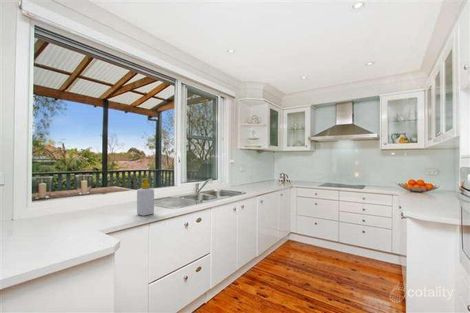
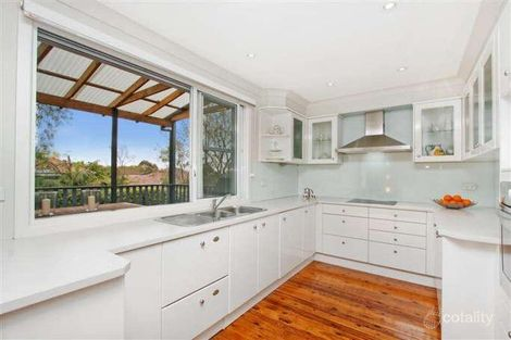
- soap bottle [136,177,155,217]
